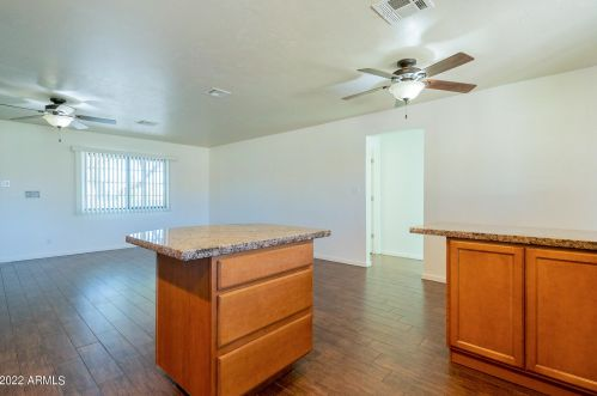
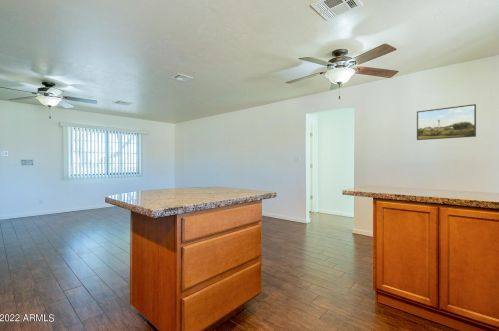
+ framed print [416,103,477,141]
